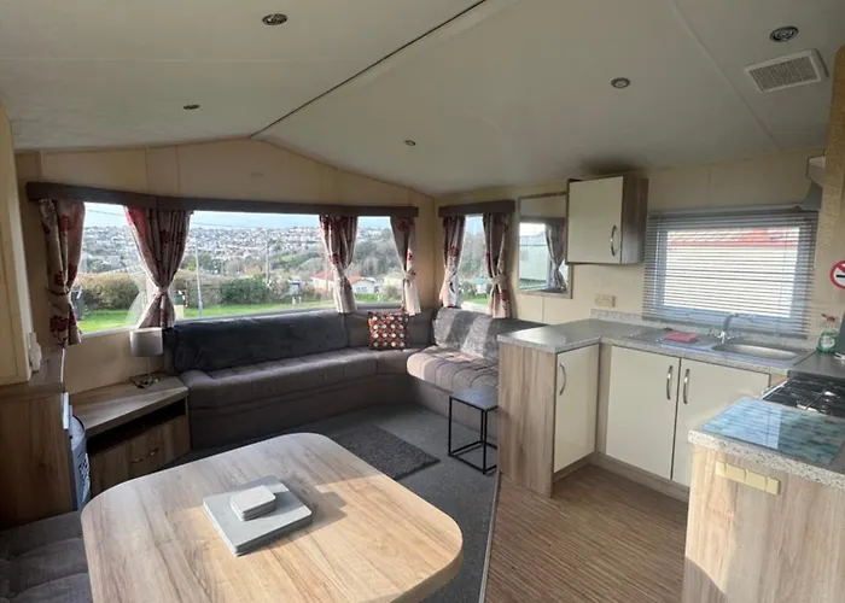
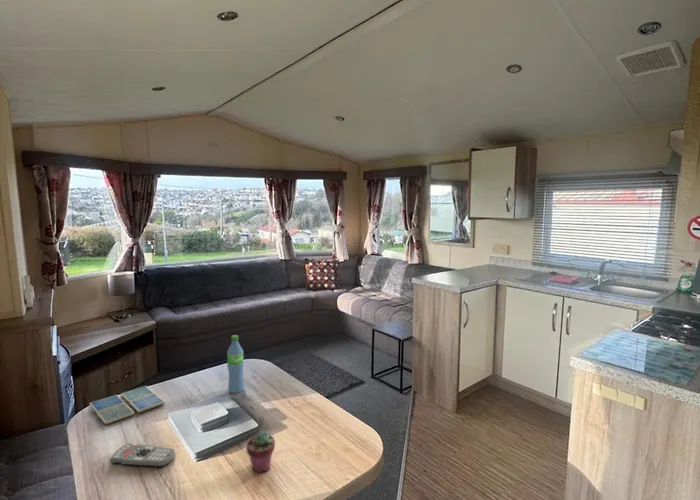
+ drink coaster [88,385,166,426]
+ remote control [109,443,176,468]
+ water bottle [226,334,246,394]
+ potted succulent [245,430,276,474]
